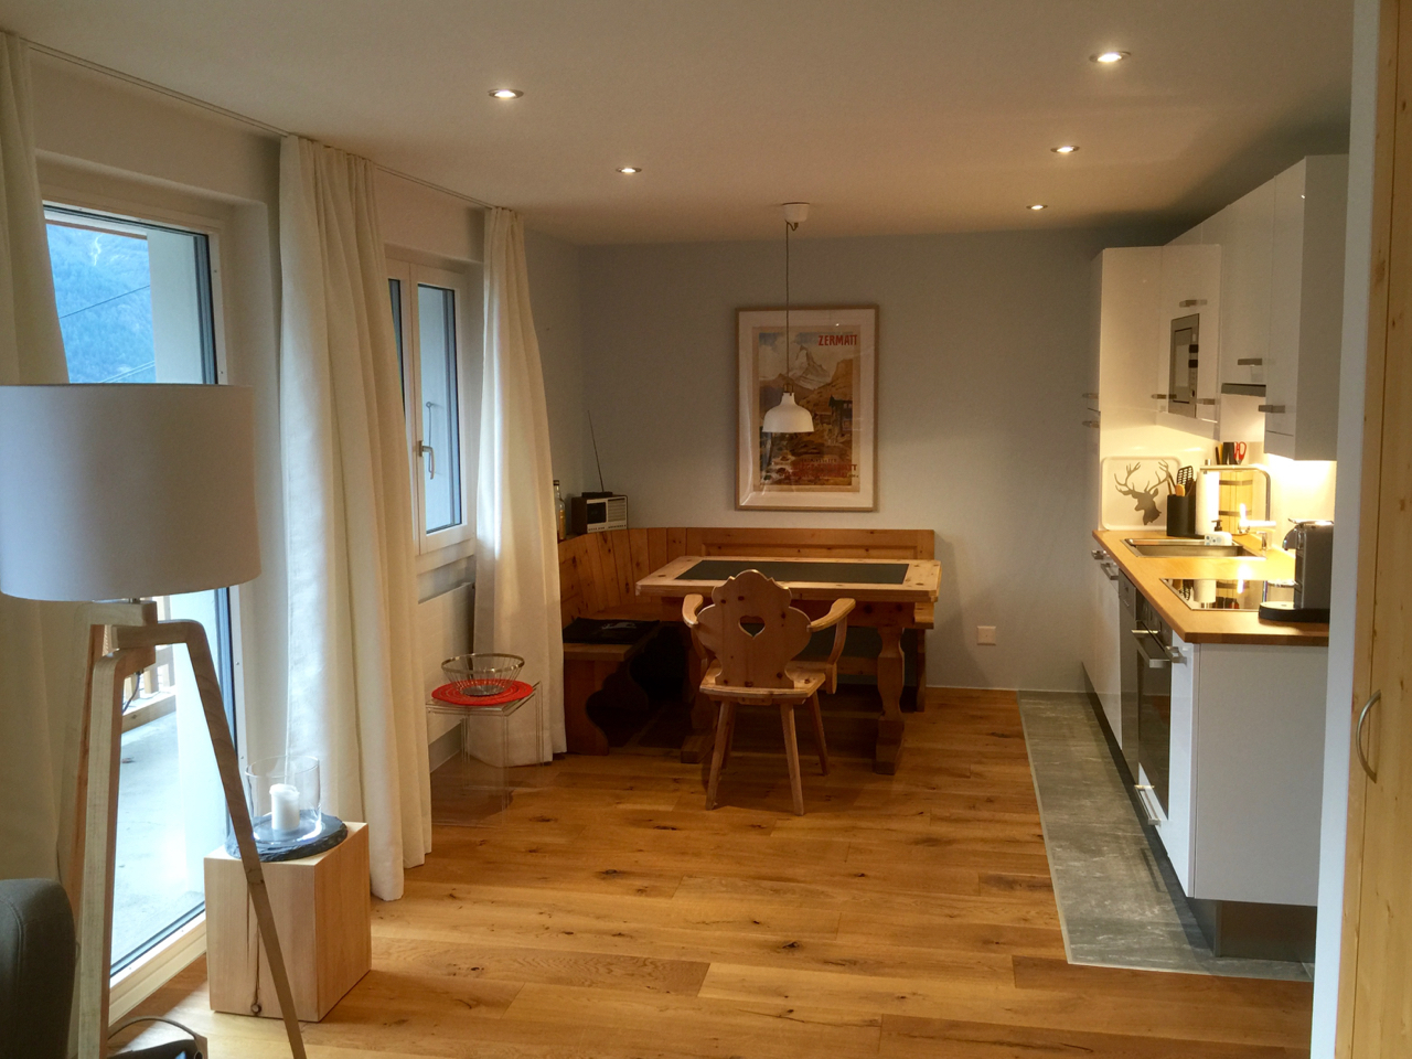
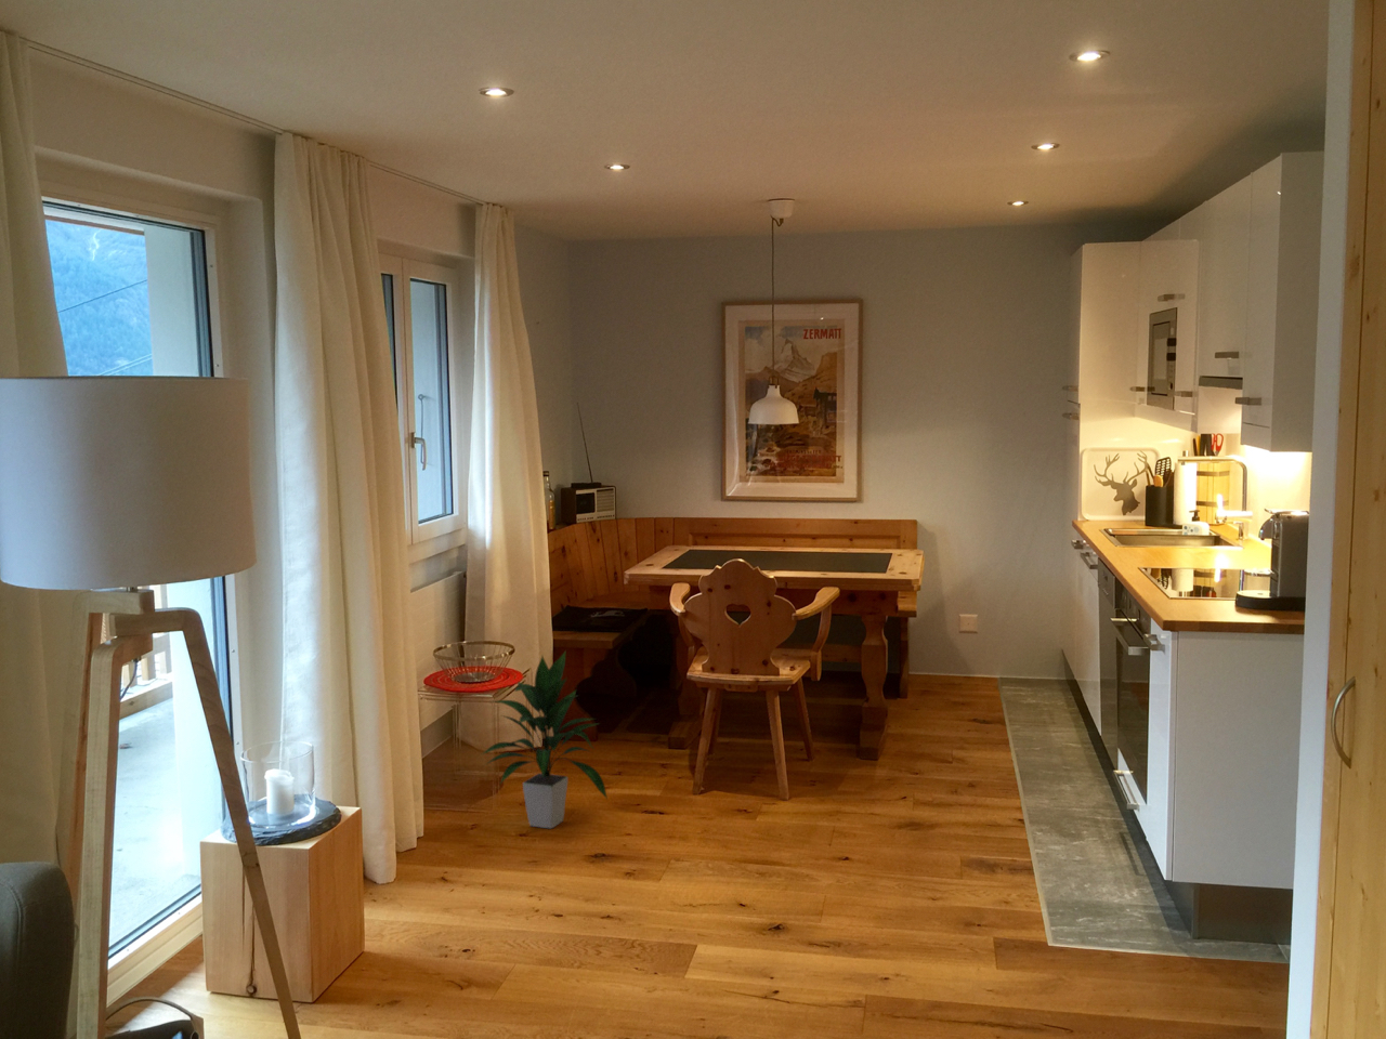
+ indoor plant [481,649,609,829]
